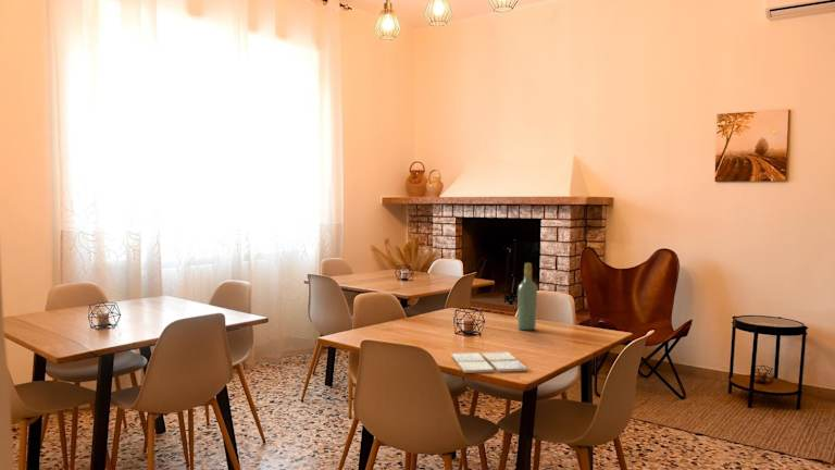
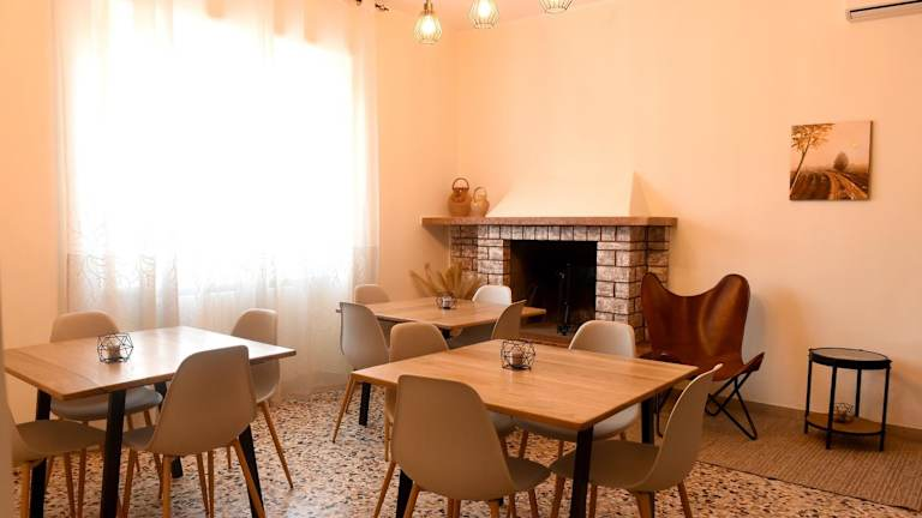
- wine bottle [516,262,538,331]
- drink coaster [450,350,528,374]
